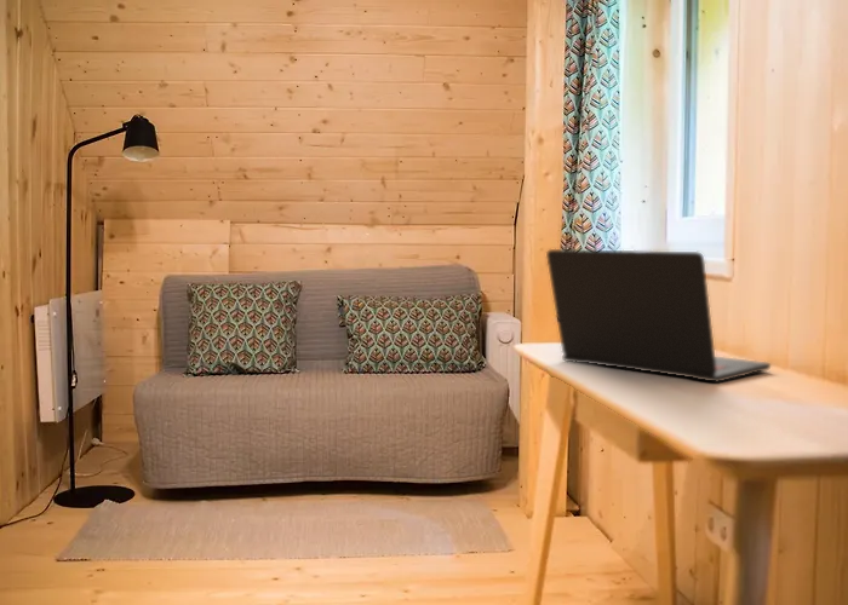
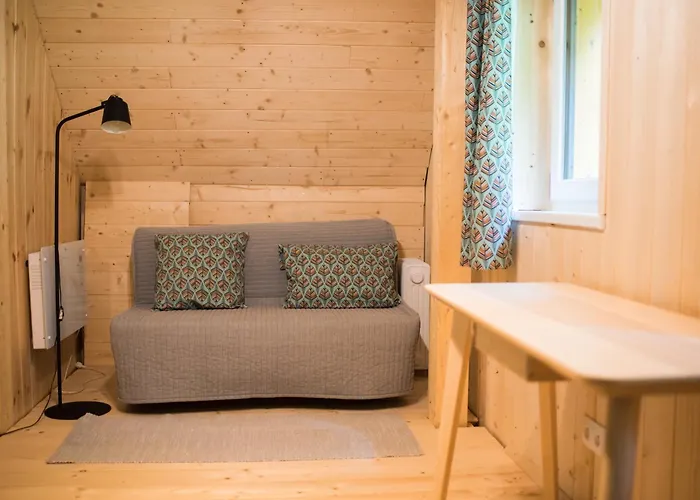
- laptop [545,248,772,384]
